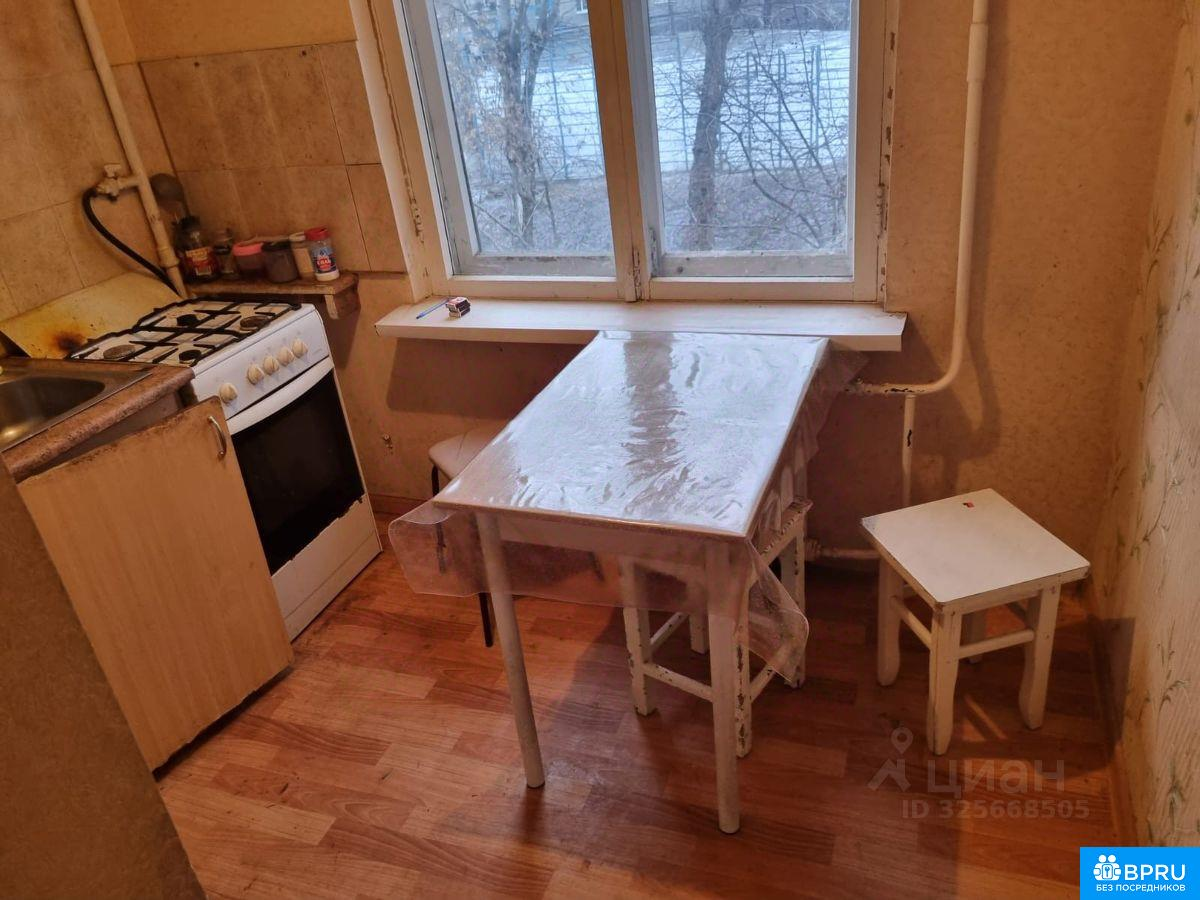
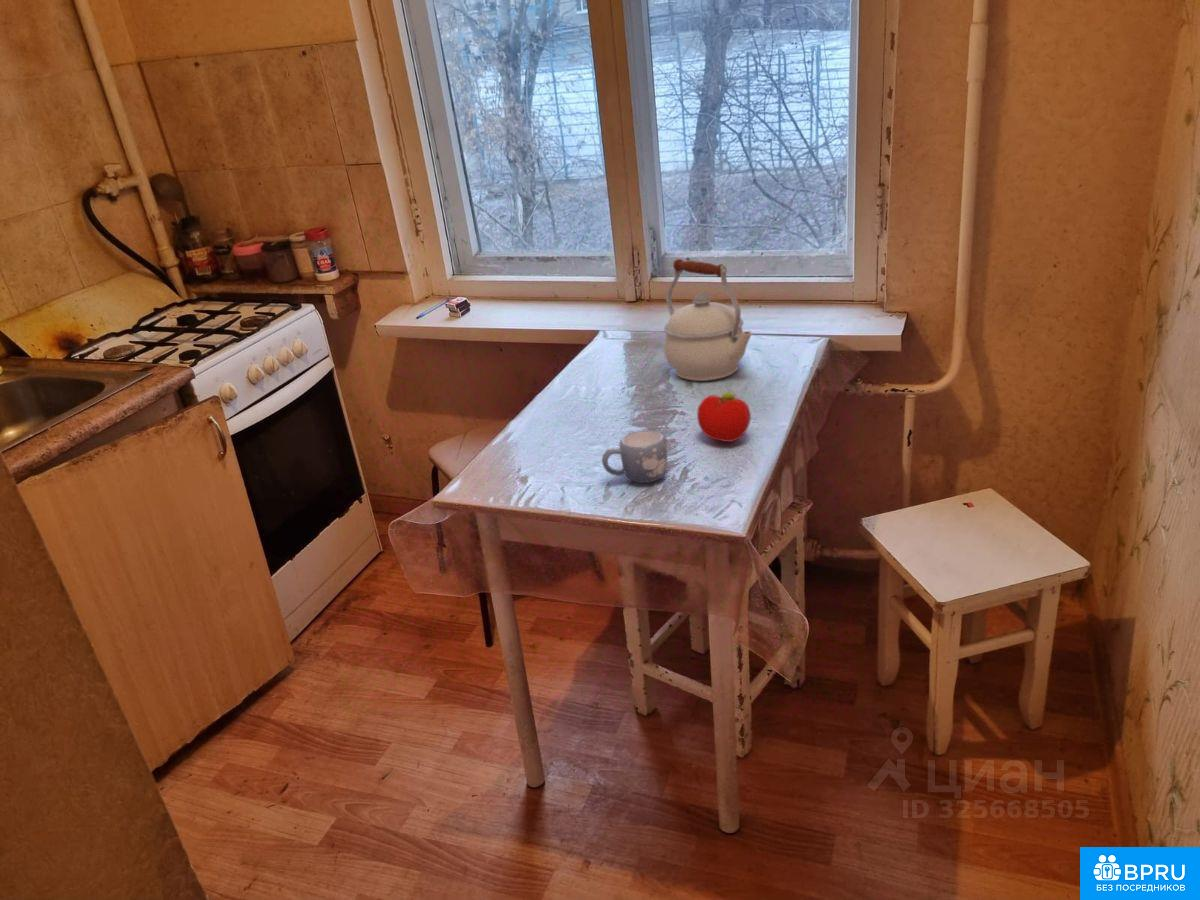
+ mug [601,429,668,484]
+ kettle [663,258,753,382]
+ fruit [696,391,752,443]
